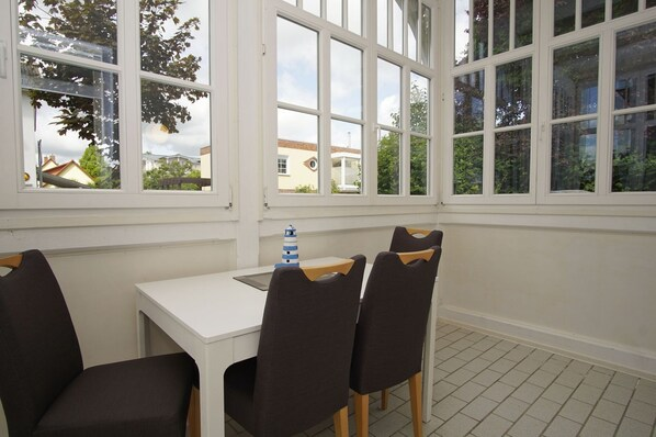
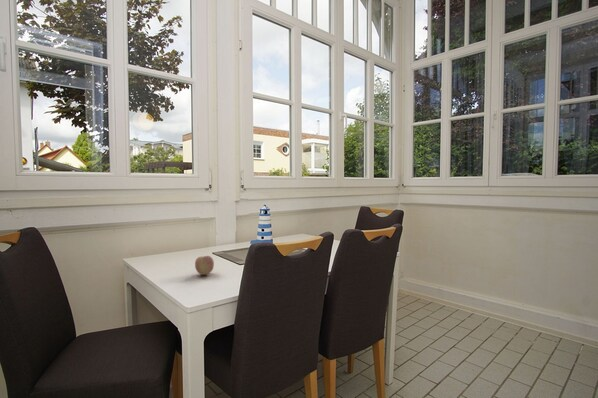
+ fruit [194,255,215,276]
